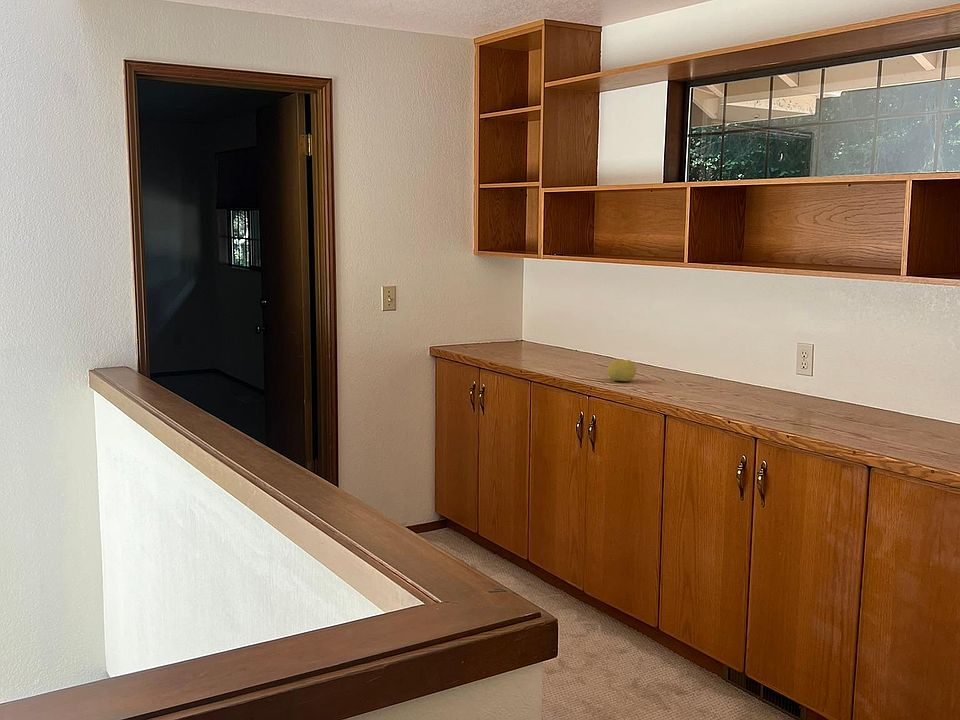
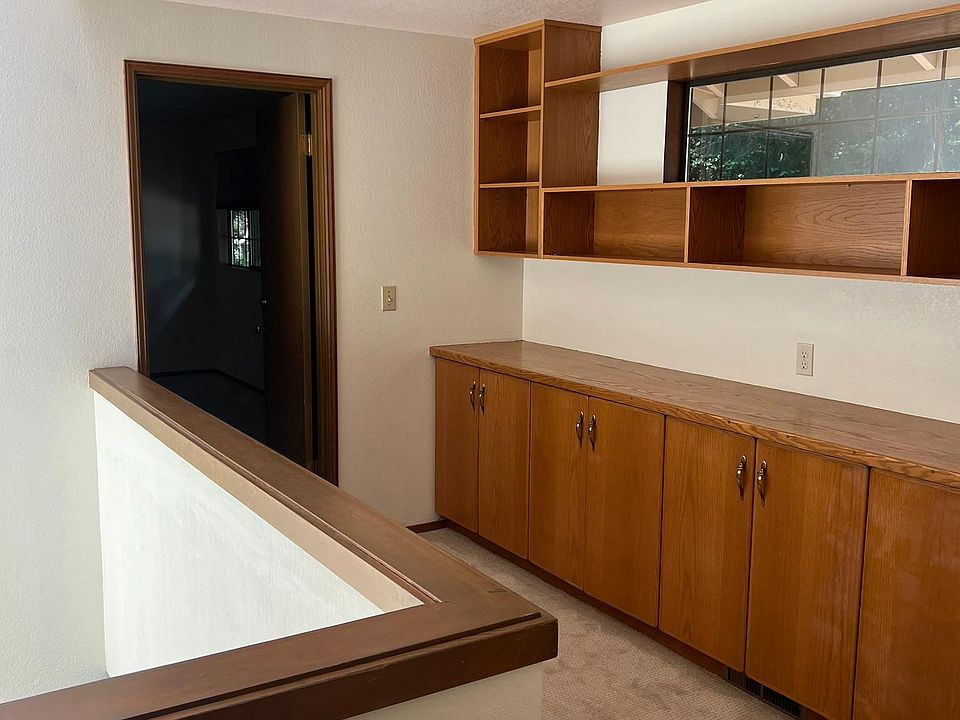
- fruit [607,358,637,382]
